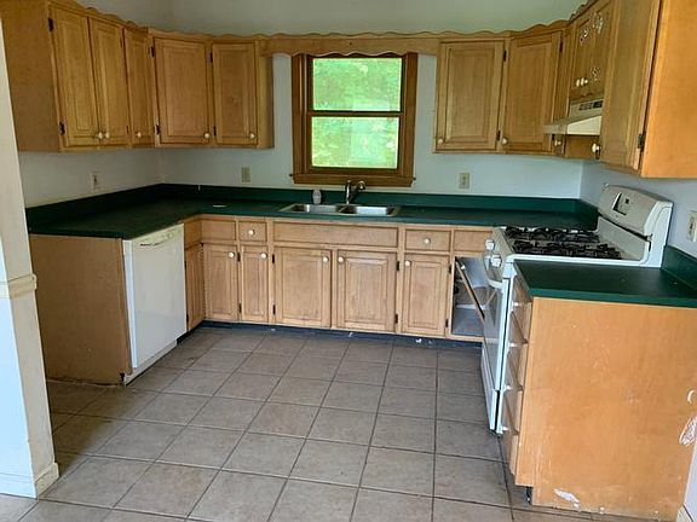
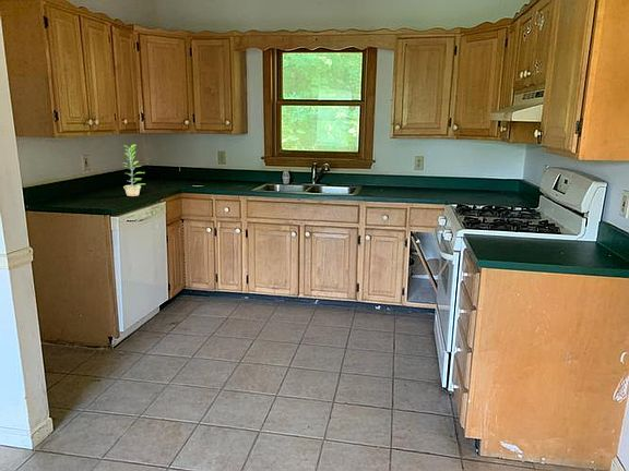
+ plant [121,144,146,197]
